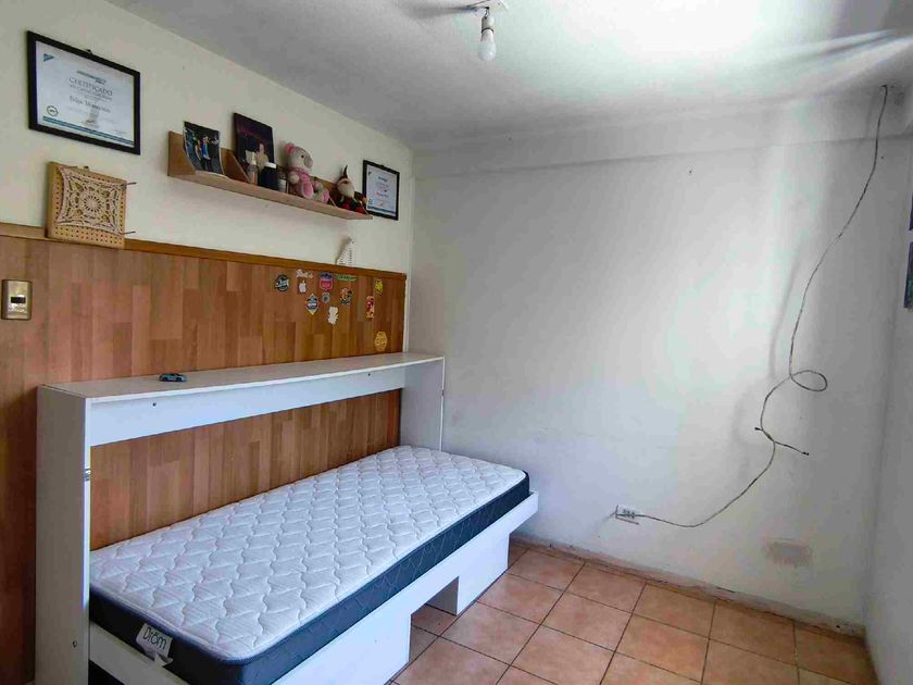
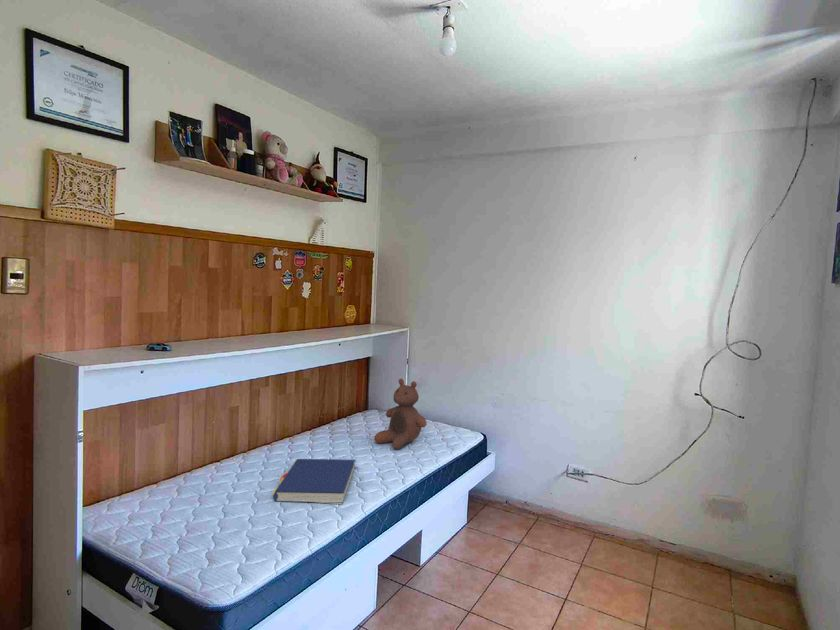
+ book [272,458,356,505]
+ stuffed bear [373,378,428,450]
